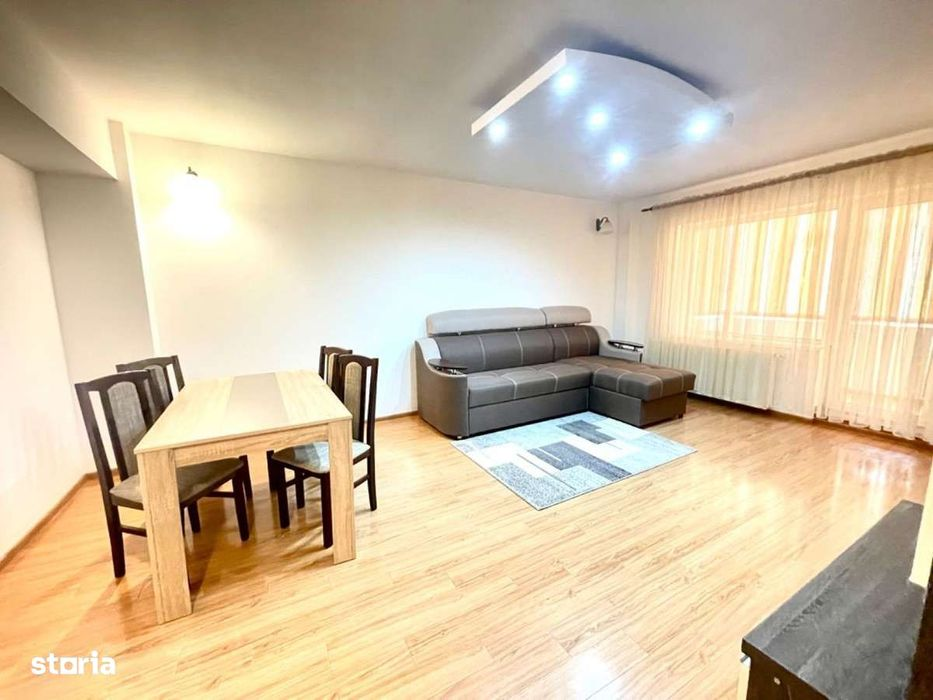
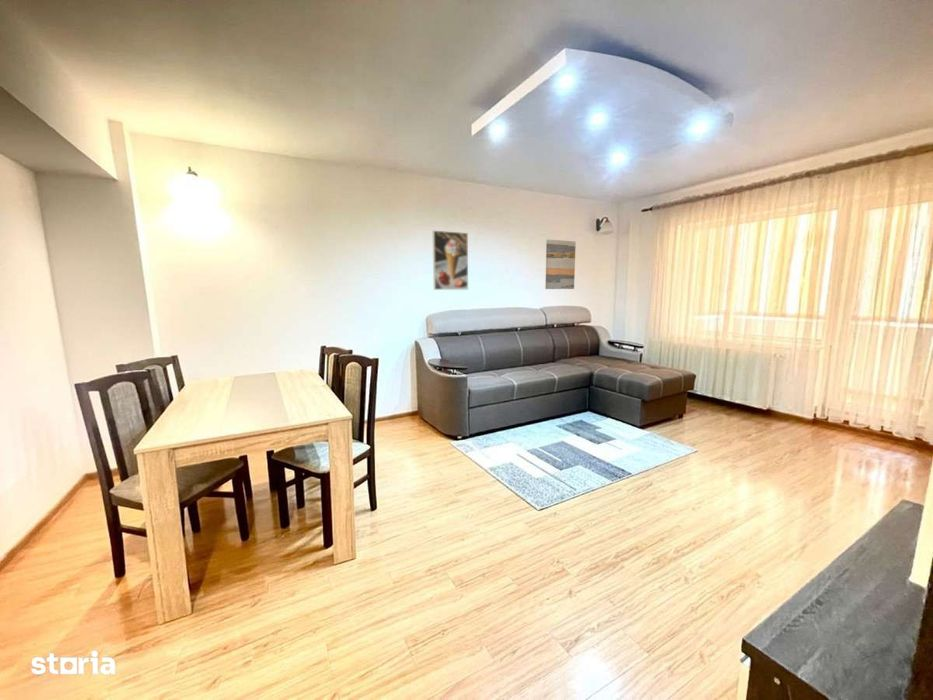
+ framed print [432,230,469,291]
+ wall art [544,239,577,290]
